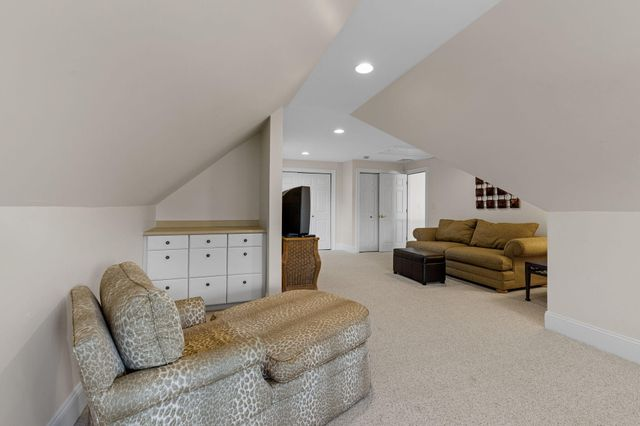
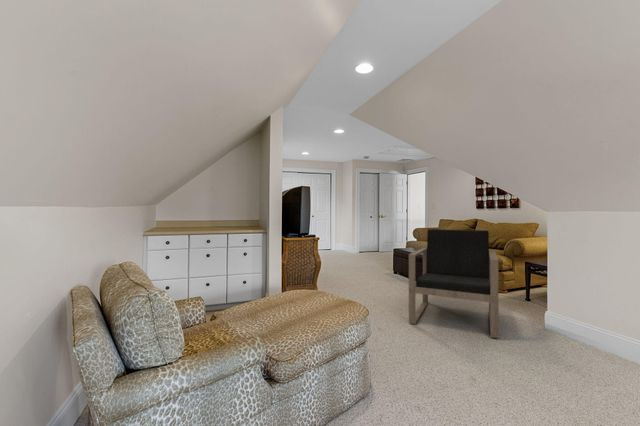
+ armchair [408,228,500,339]
